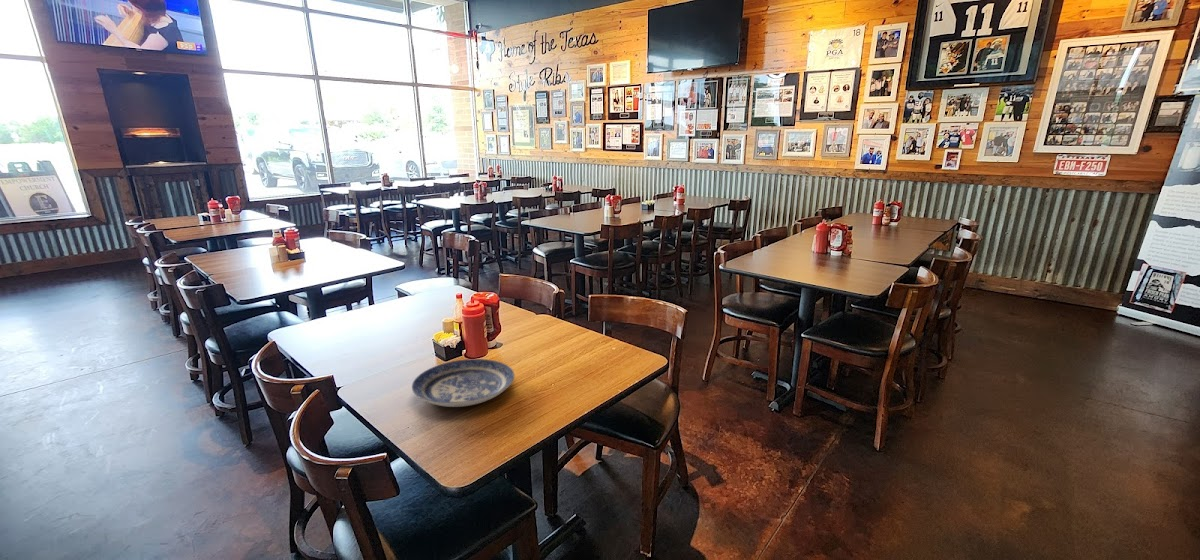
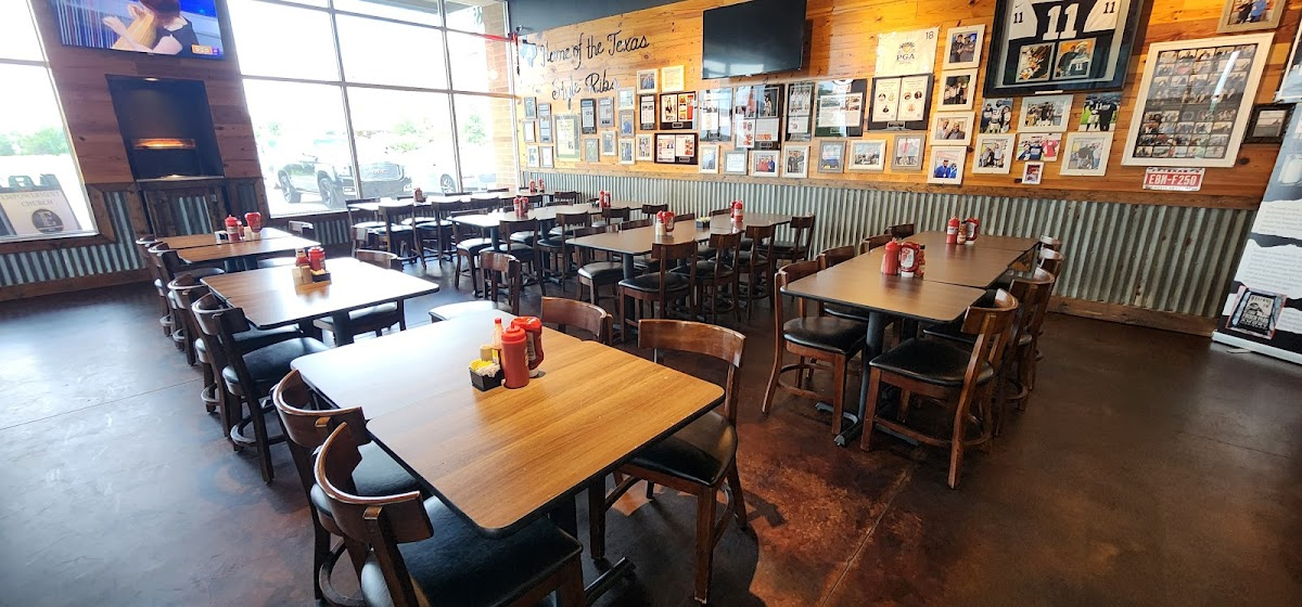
- plate [411,358,515,408]
